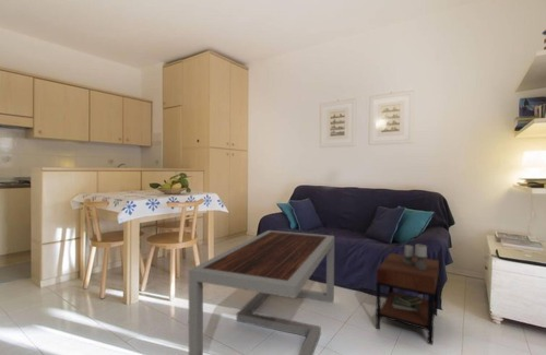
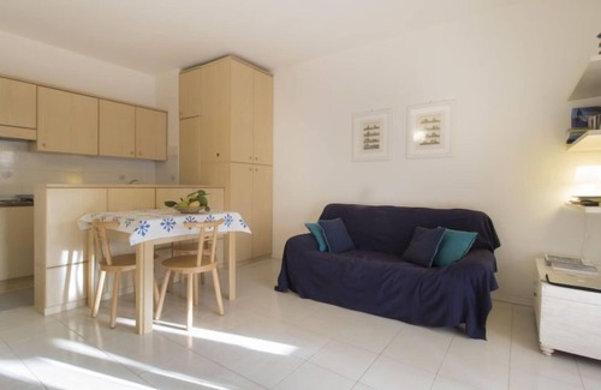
- side table [375,244,440,345]
- coffee table [188,229,335,355]
